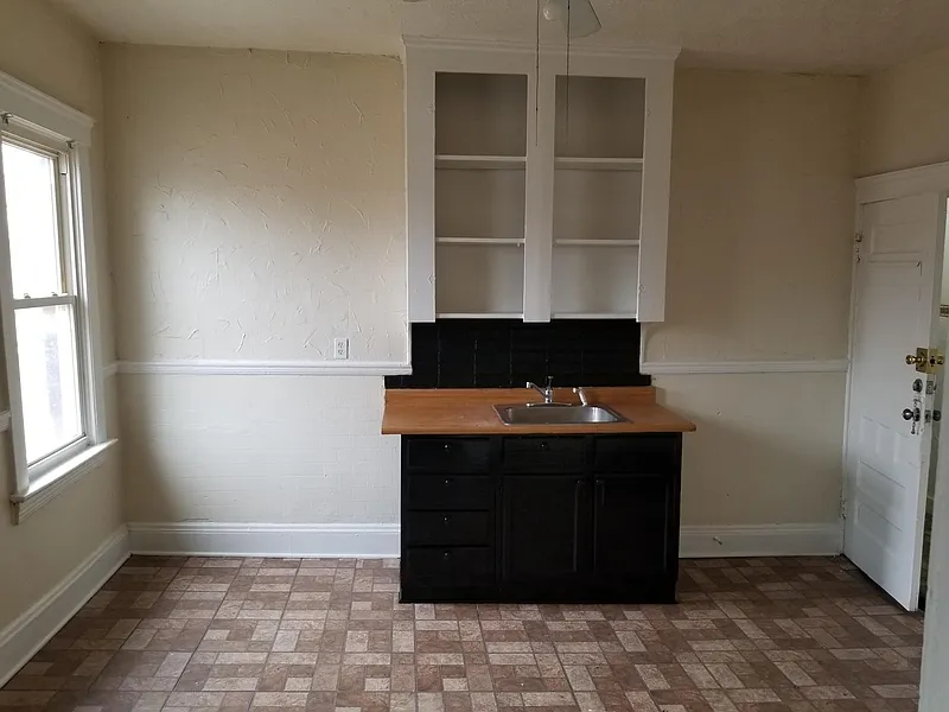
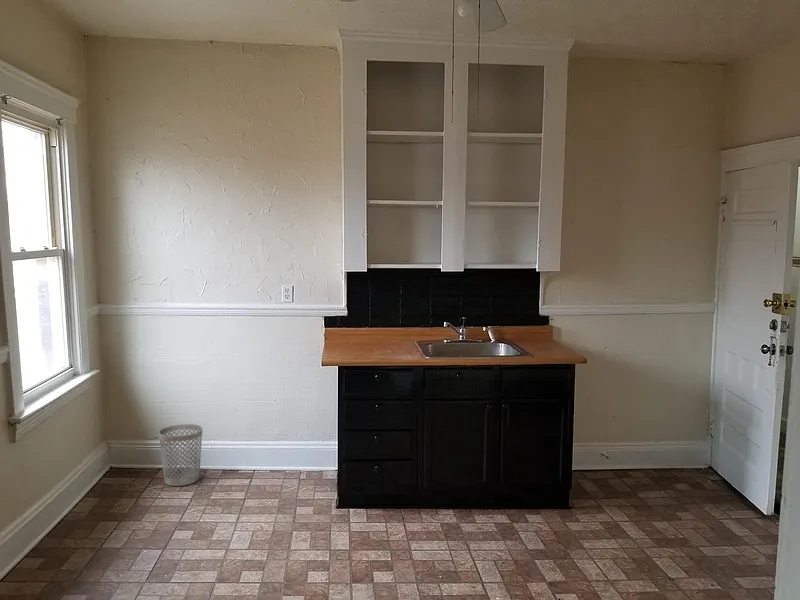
+ wastebasket [158,423,203,487]
